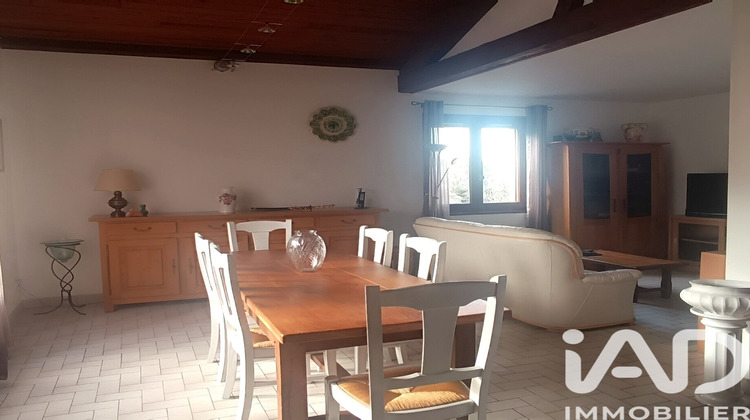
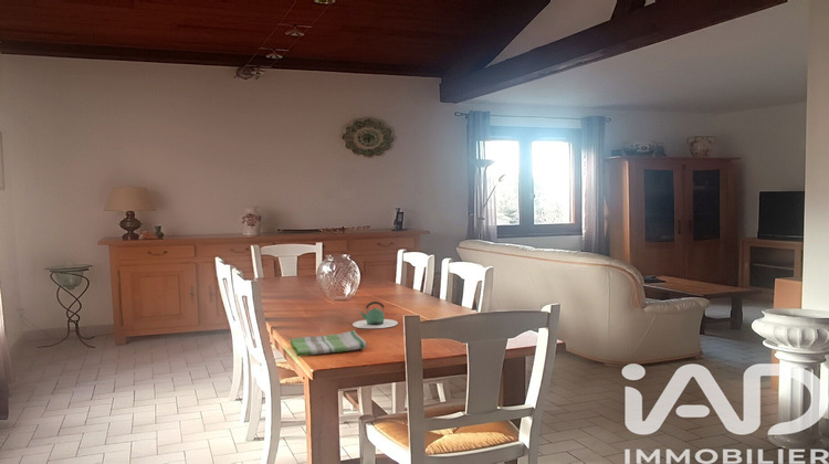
+ dish towel [288,329,368,357]
+ teapot [351,300,399,329]
